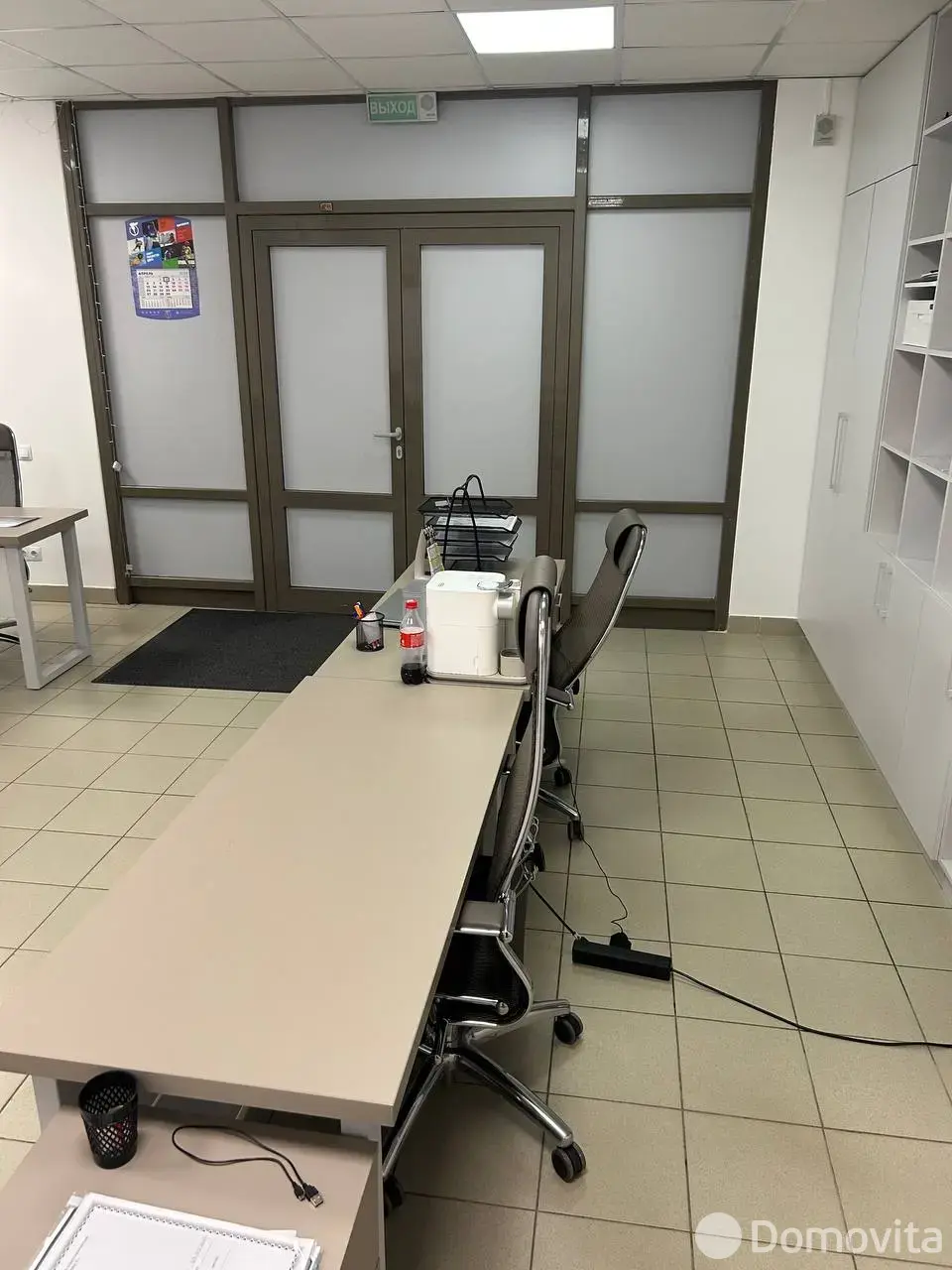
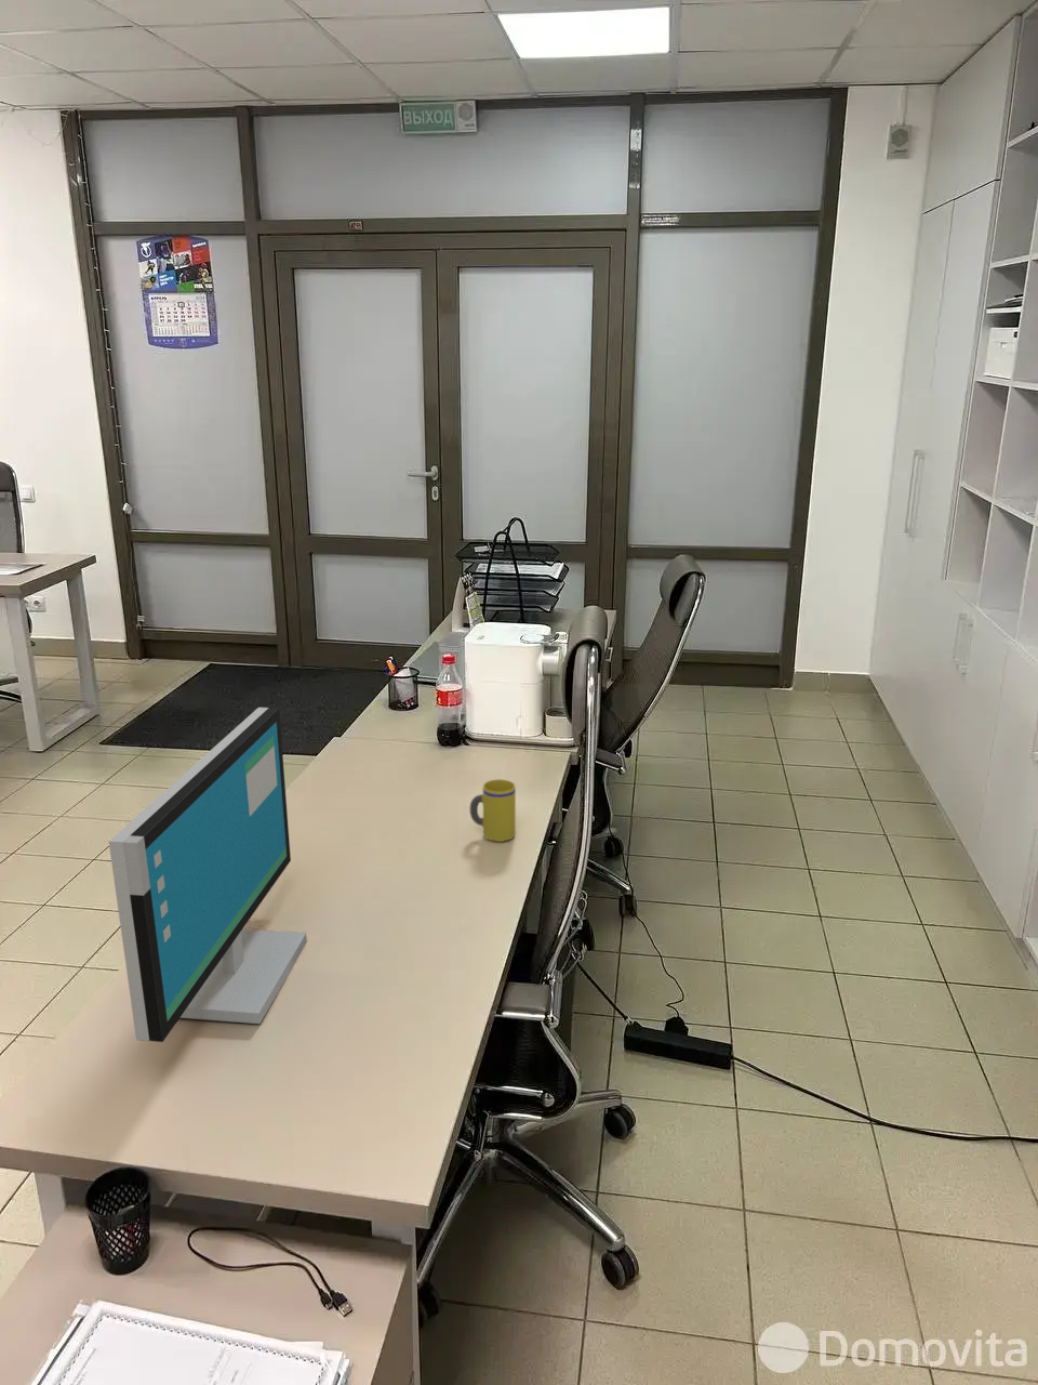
+ computer monitor [108,707,309,1043]
+ mug [468,778,517,843]
